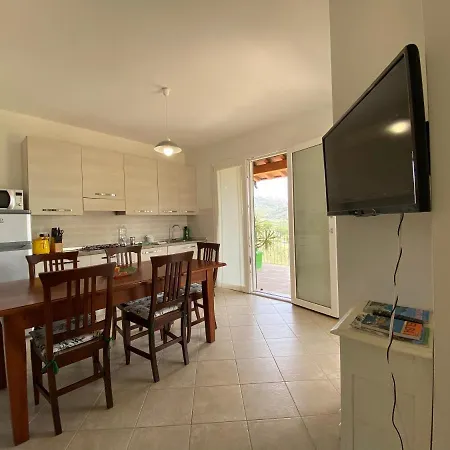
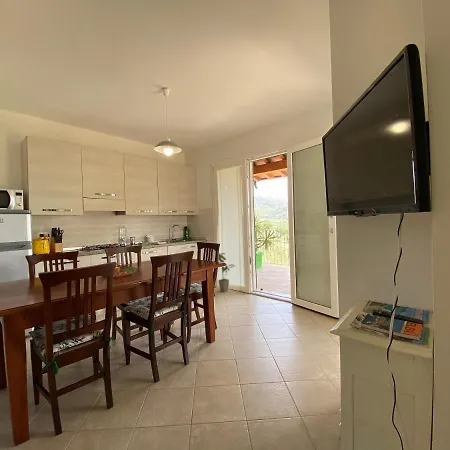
+ house plant [218,252,236,293]
